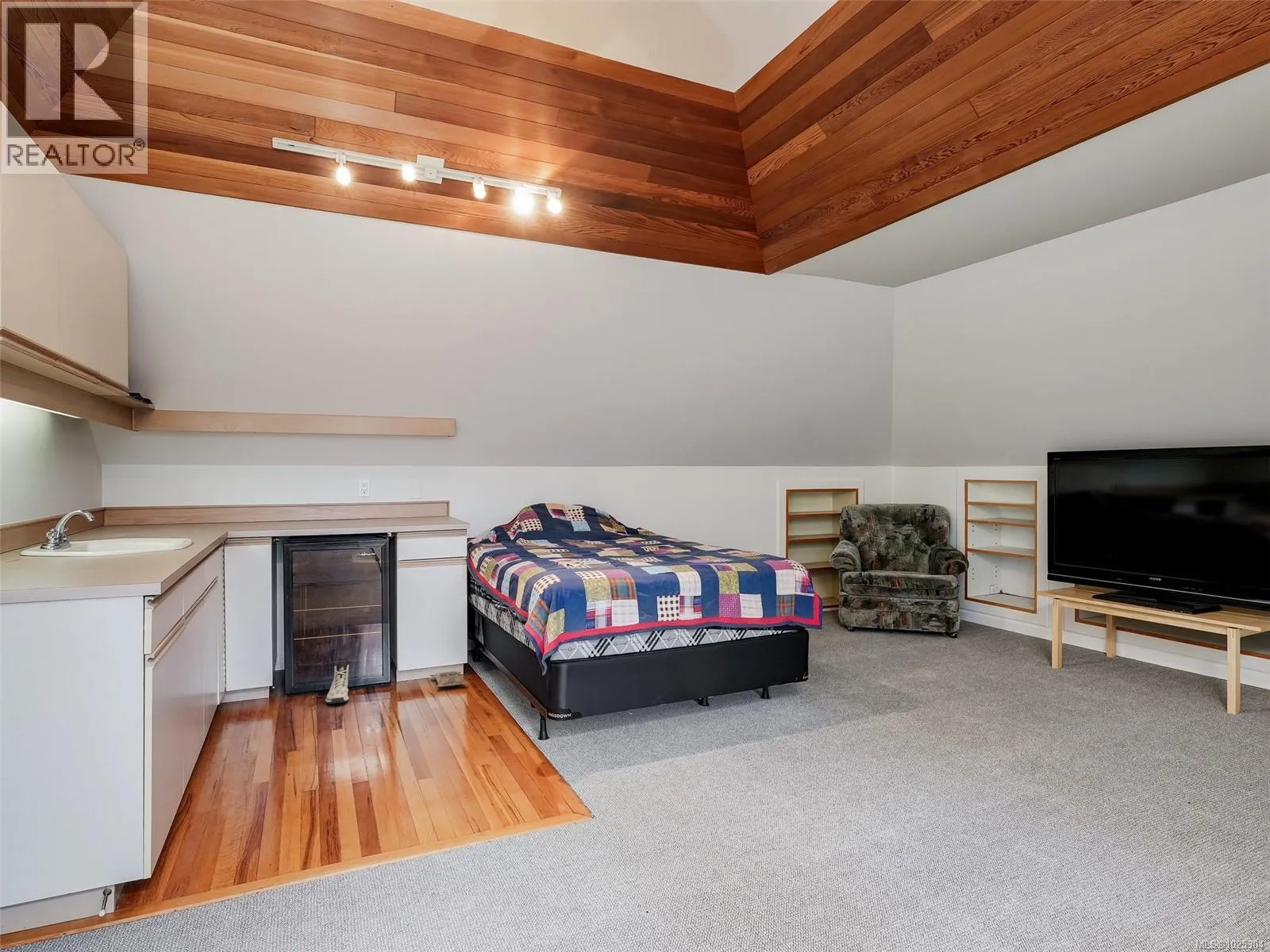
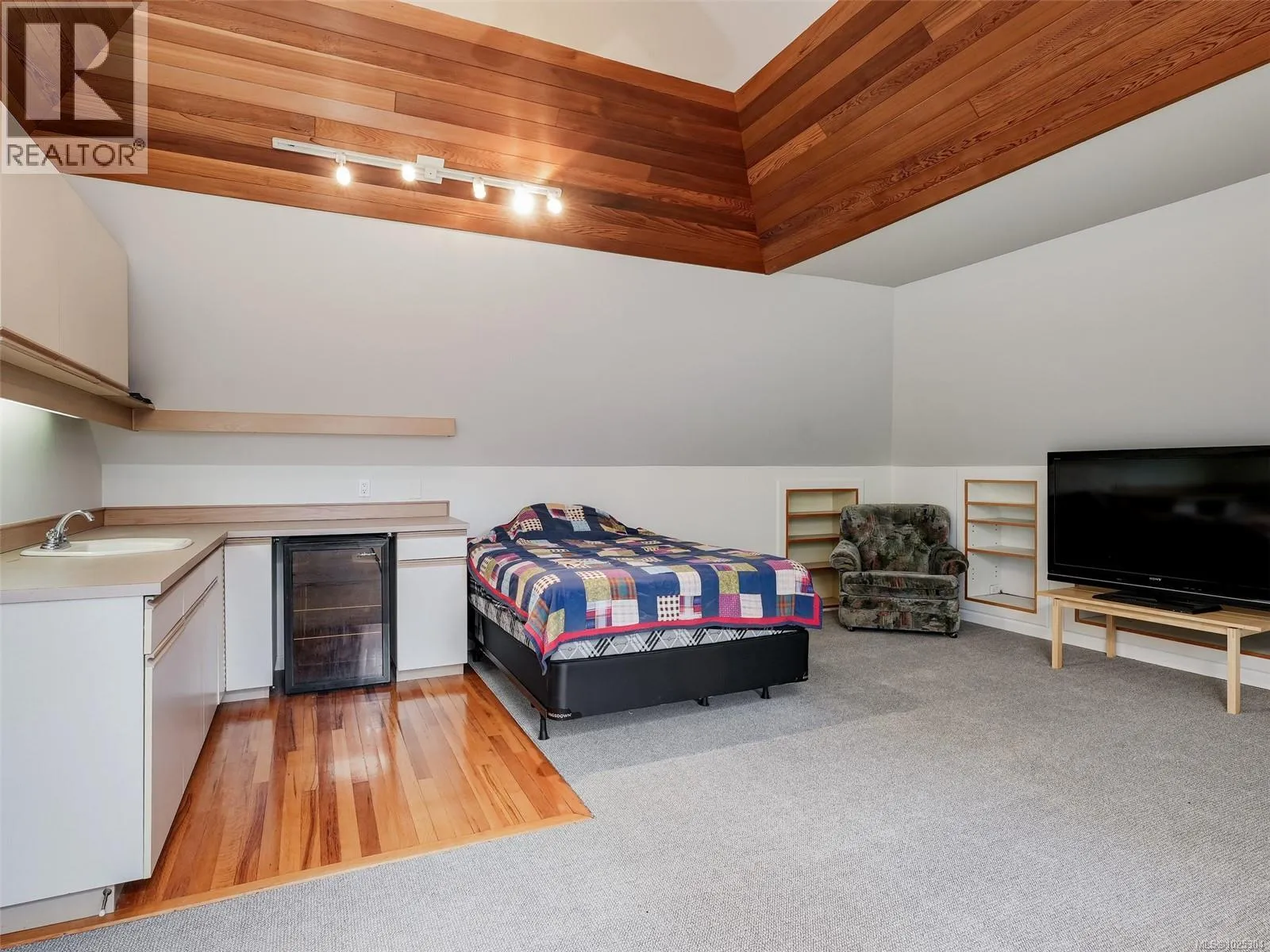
- sneaker [325,662,350,704]
- bag [429,670,469,688]
